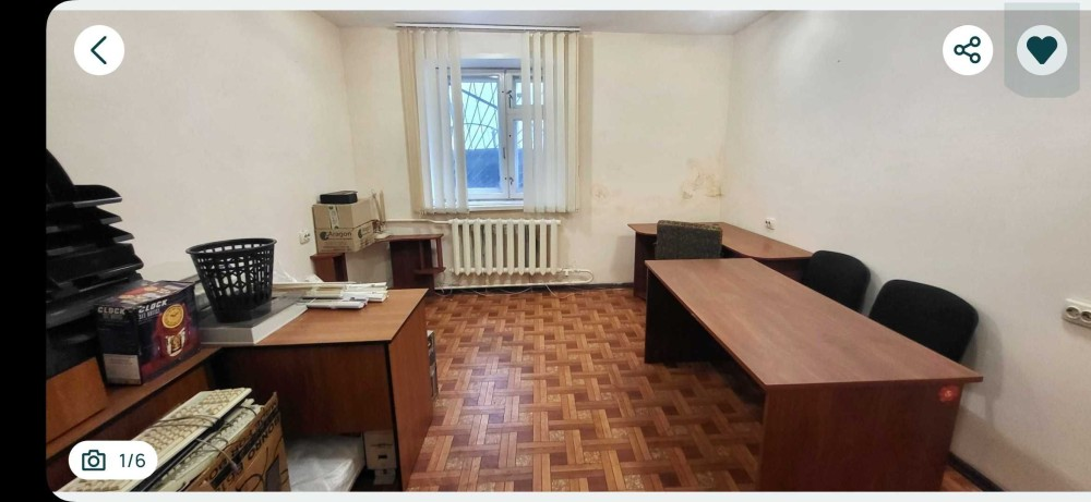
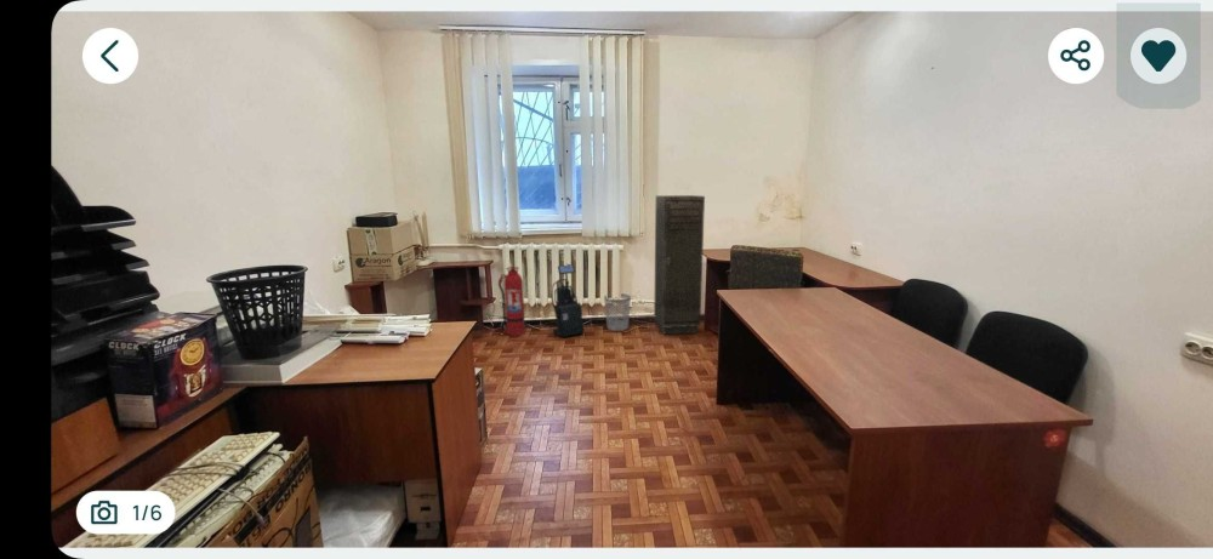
+ storage cabinet [653,194,706,336]
+ vacuum cleaner [551,263,585,338]
+ wastebasket [603,292,632,332]
+ fire extinguisher [497,266,526,337]
